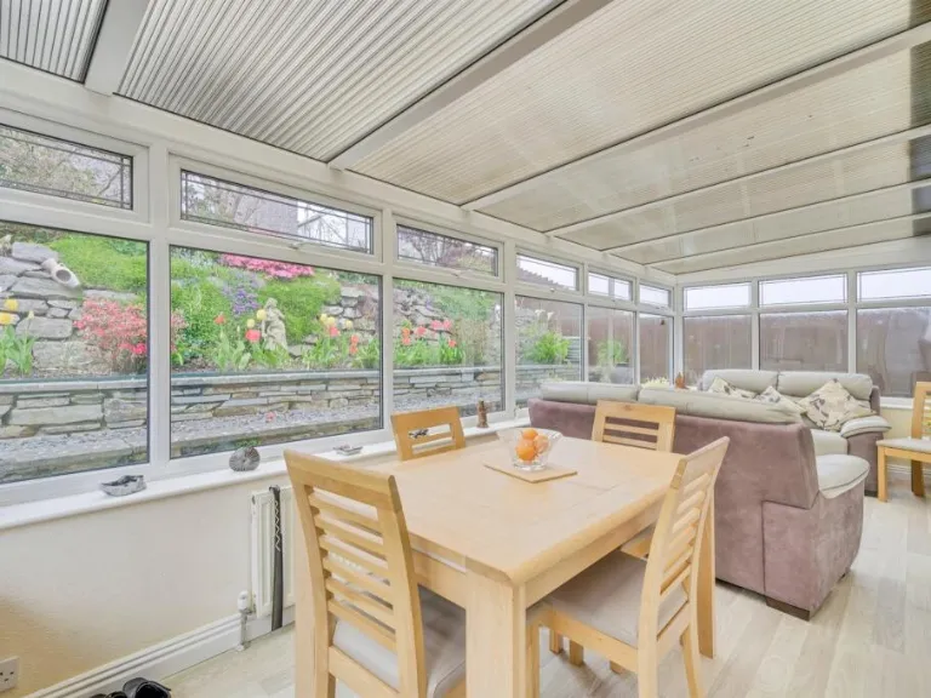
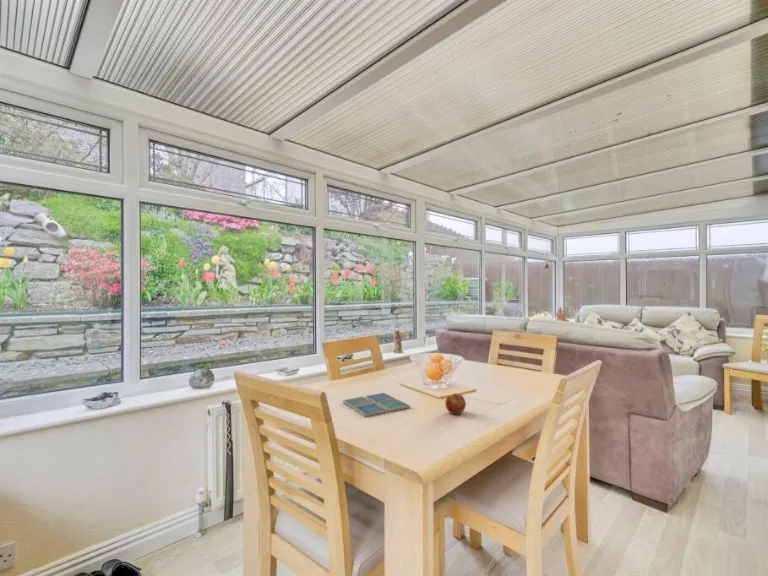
+ apple [444,393,467,415]
+ drink coaster [342,392,411,418]
